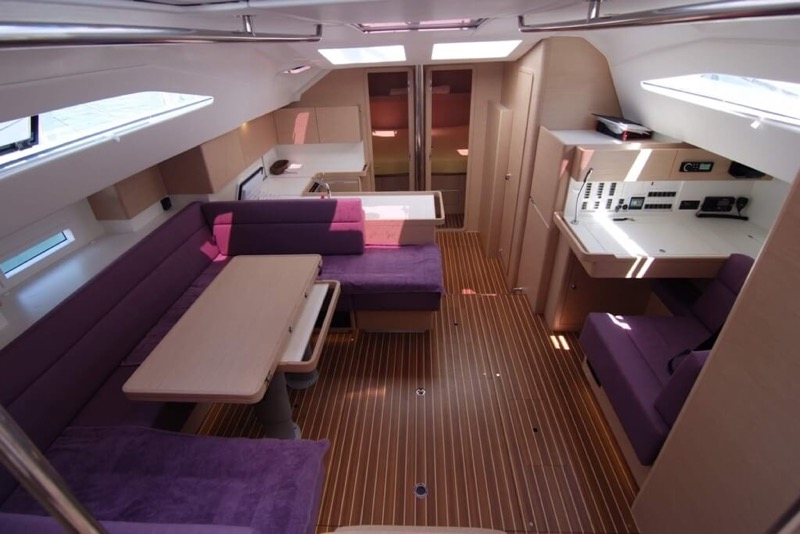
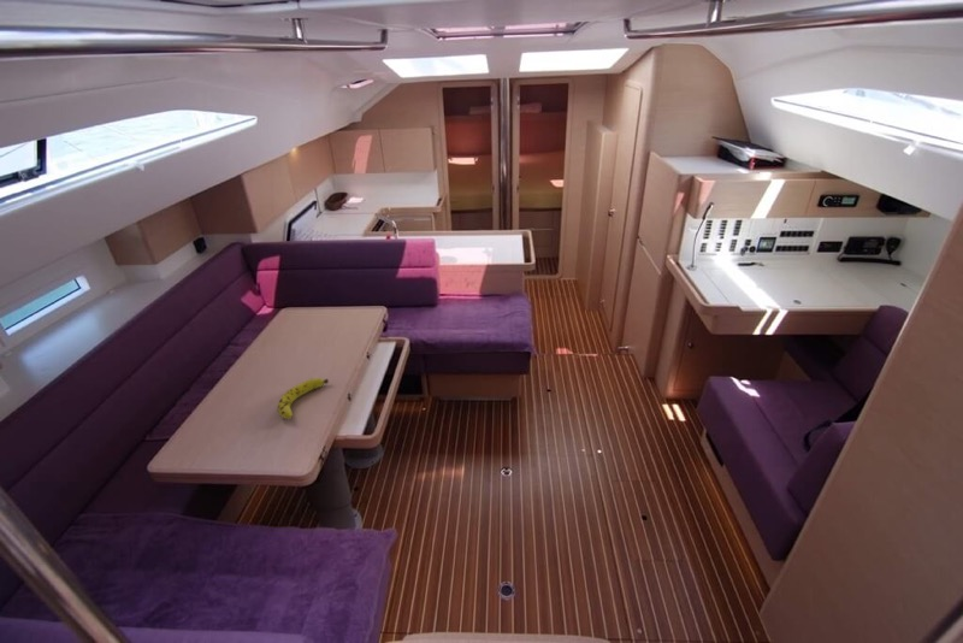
+ fruit [277,377,330,420]
